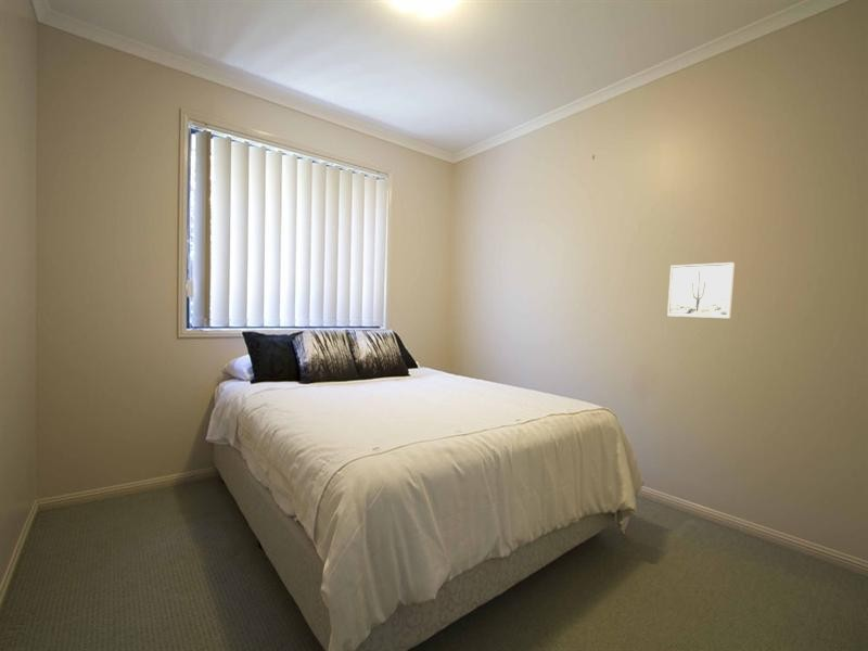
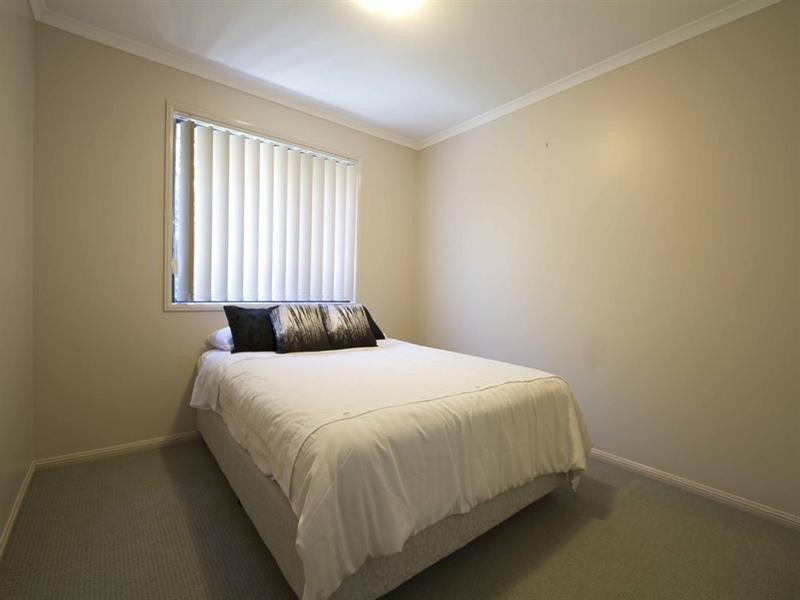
- wall art [666,261,736,319]
